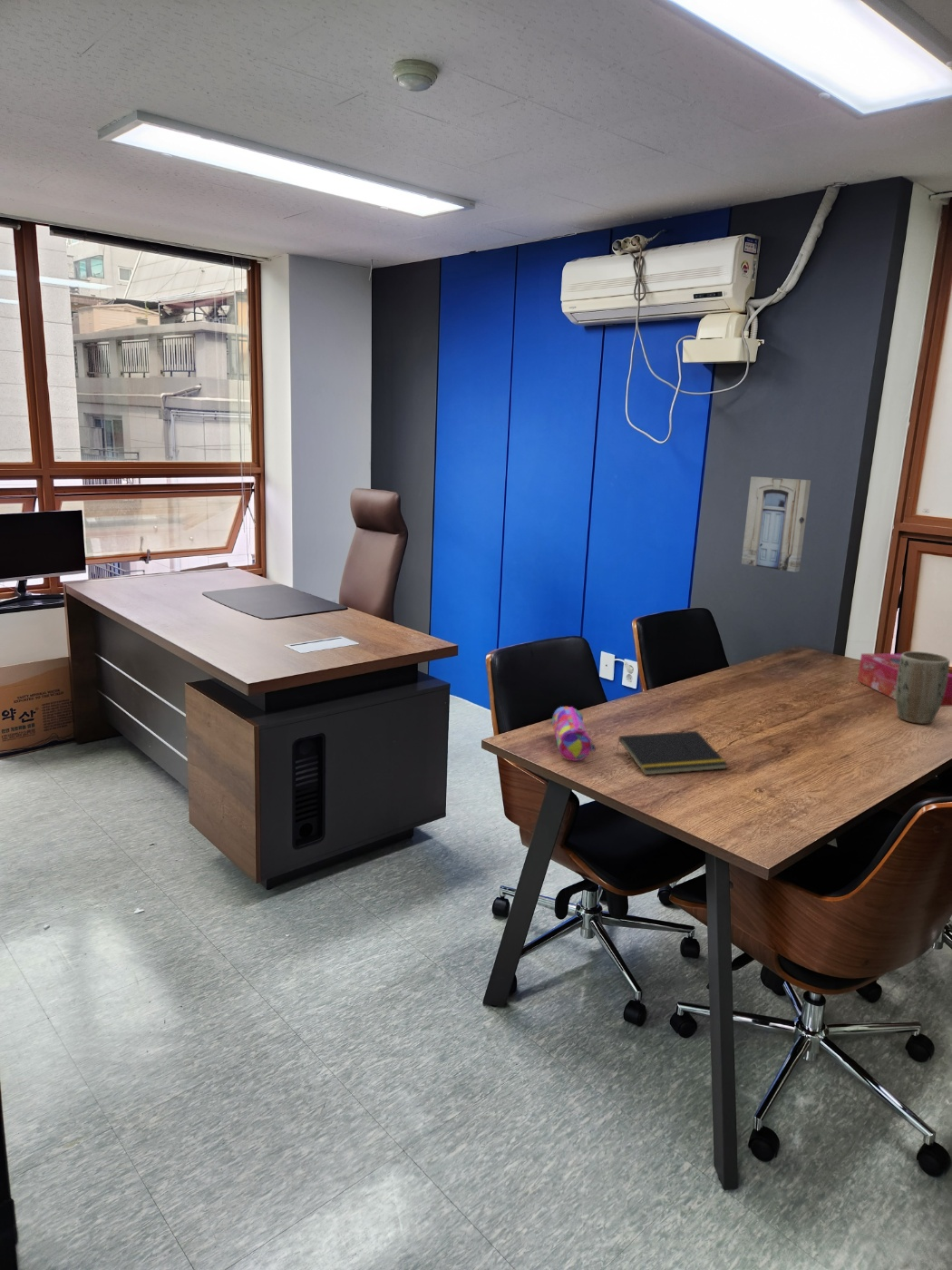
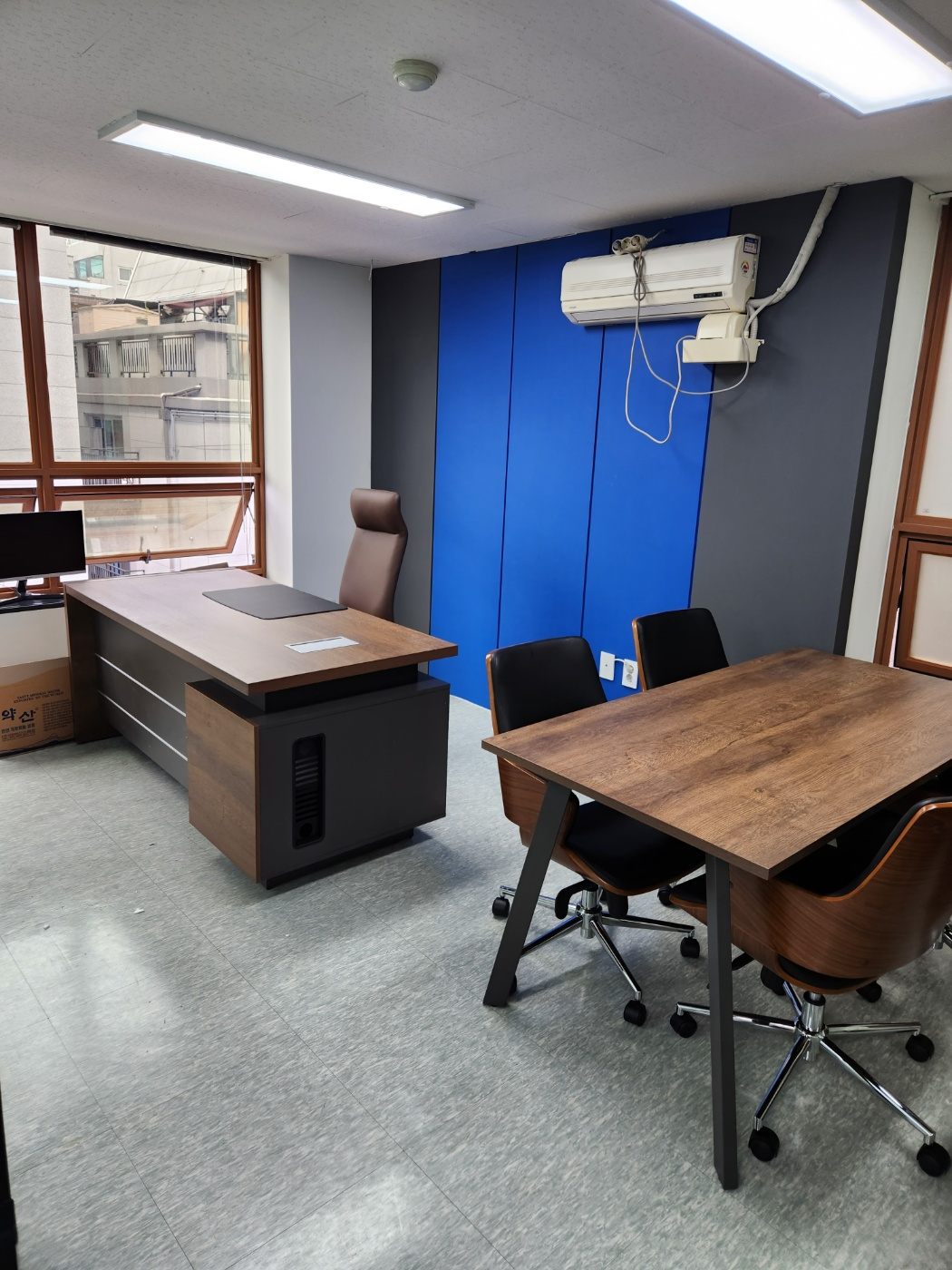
- pencil case [551,706,597,762]
- tissue box [857,653,952,707]
- notepad [615,730,729,776]
- wall art [741,476,811,572]
- plant pot [895,650,951,725]
